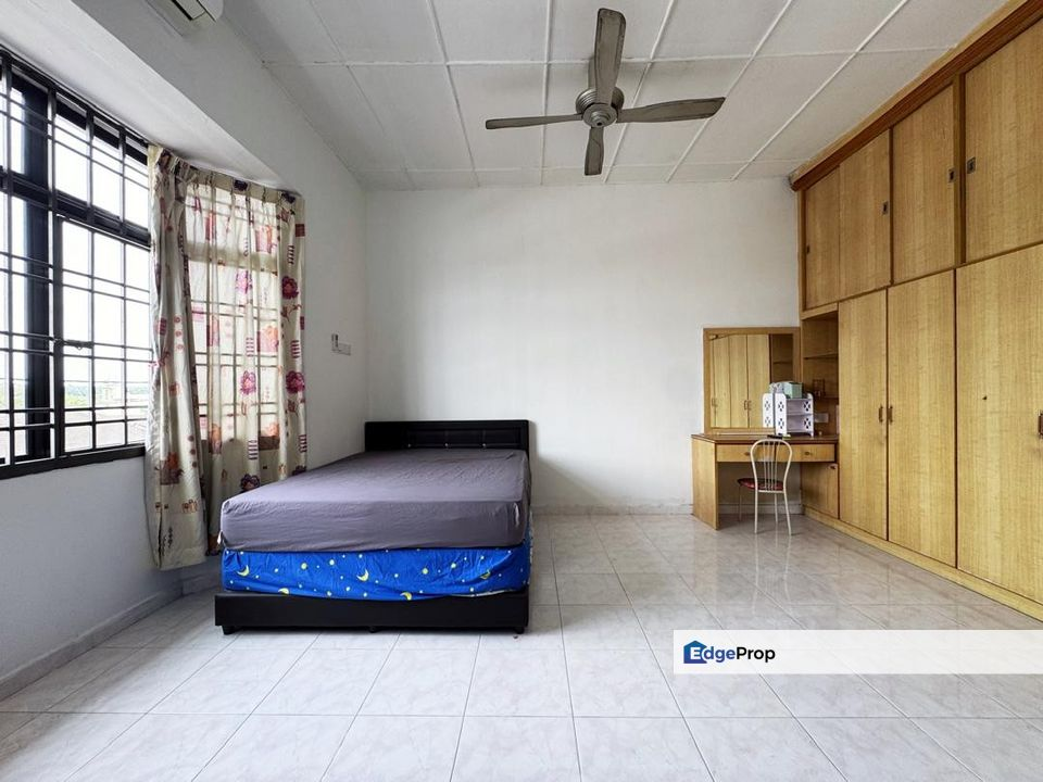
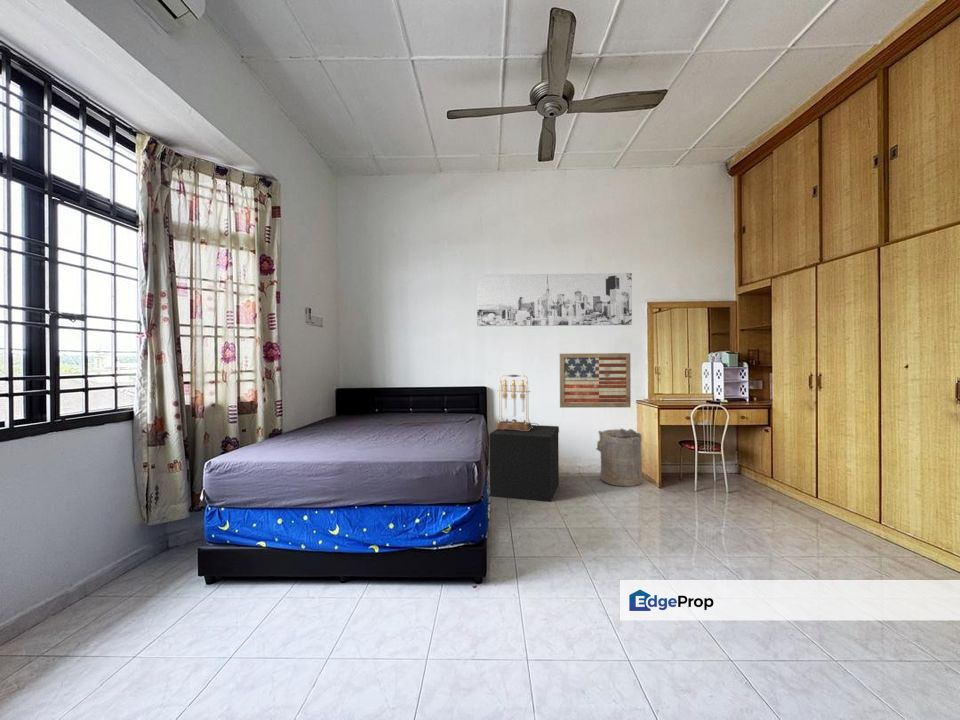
+ laundry hamper [595,427,643,487]
+ table lamp [494,374,539,431]
+ wall art [476,272,633,327]
+ nightstand [489,424,560,503]
+ wall art [559,352,632,409]
